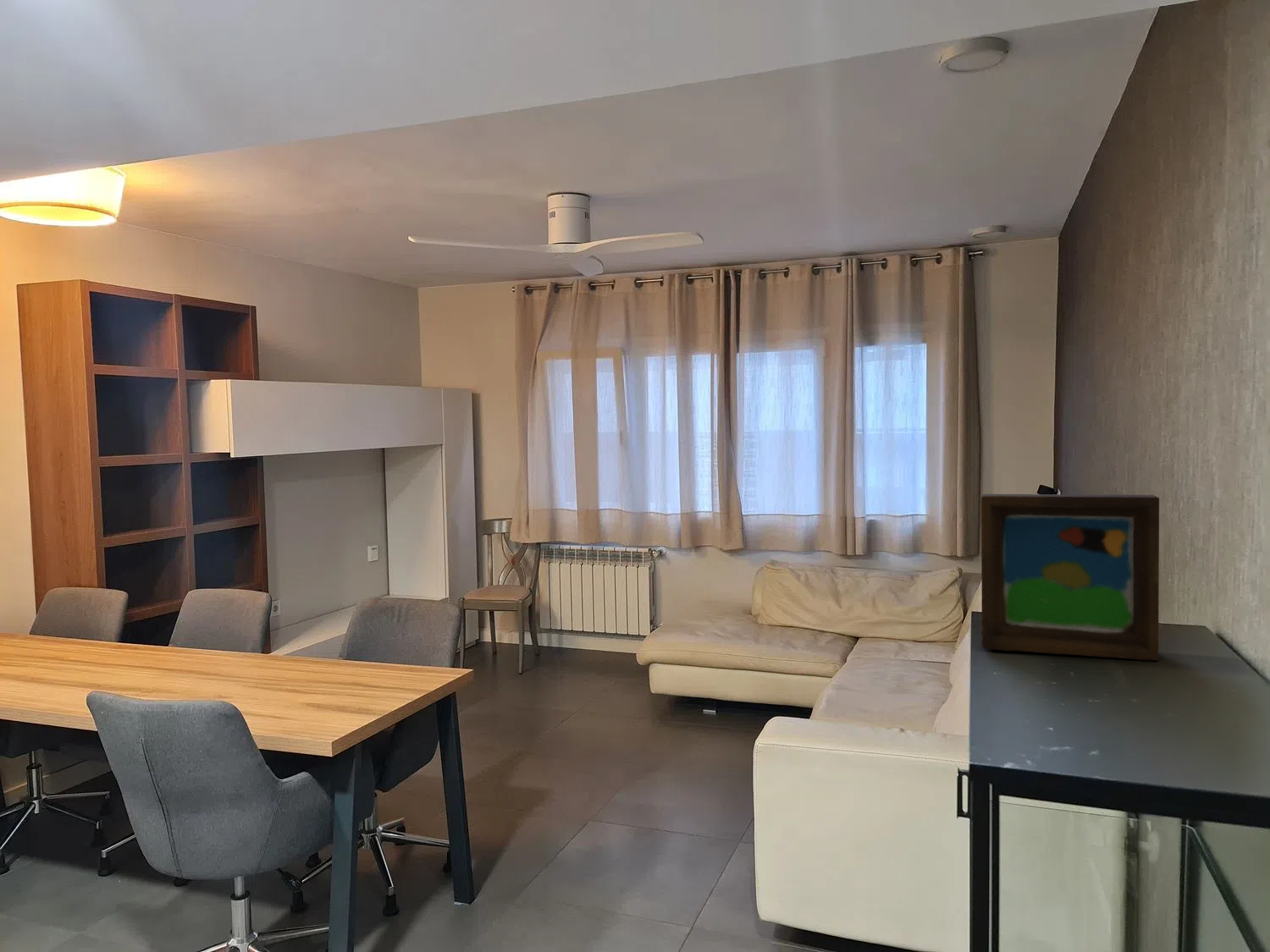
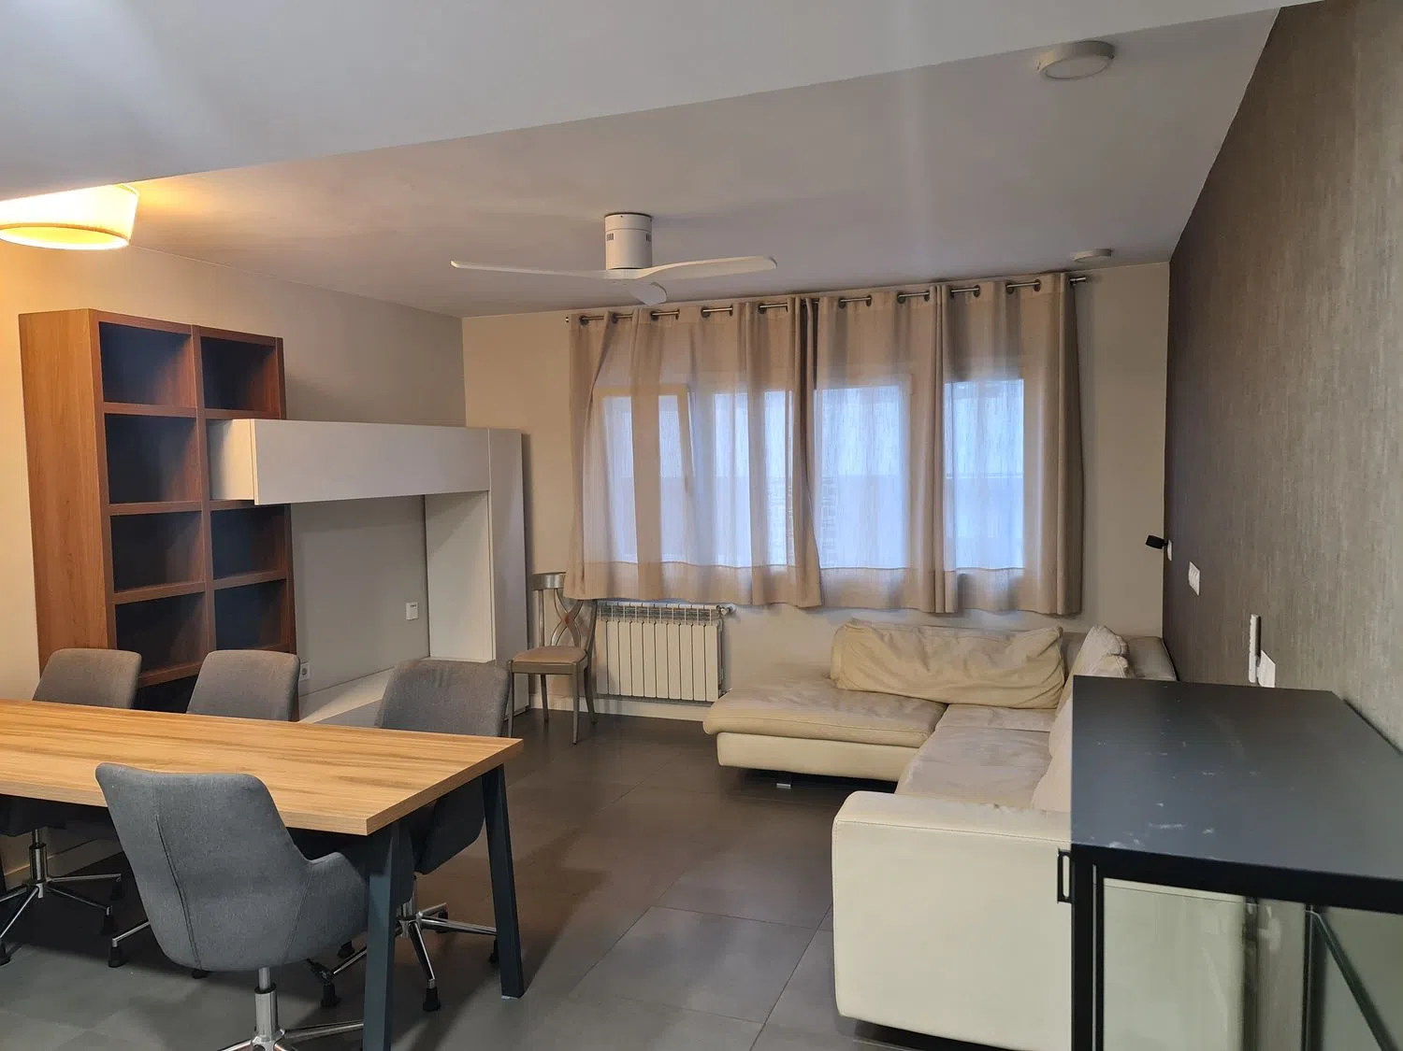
- picture frame [980,493,1160,662]
